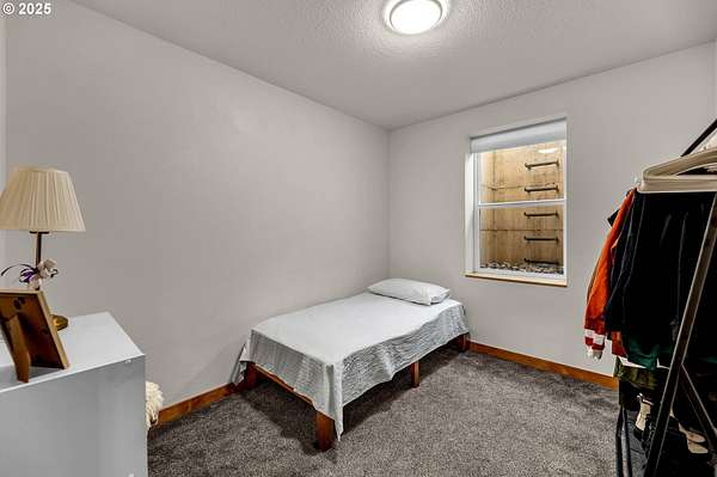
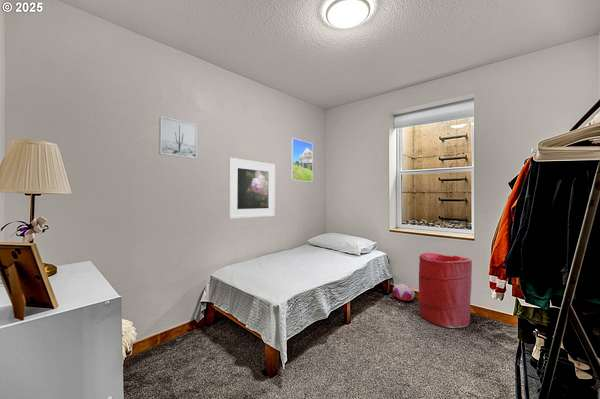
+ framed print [228,157,276,220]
+ laundry hamper [418,252,473,329]
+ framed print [290,137,314,183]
+ wall art [158,115,198,160]
+ plush toy [392,283,416,302]
